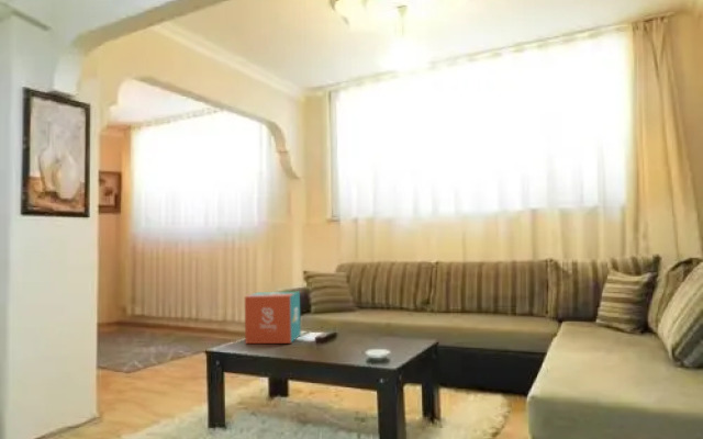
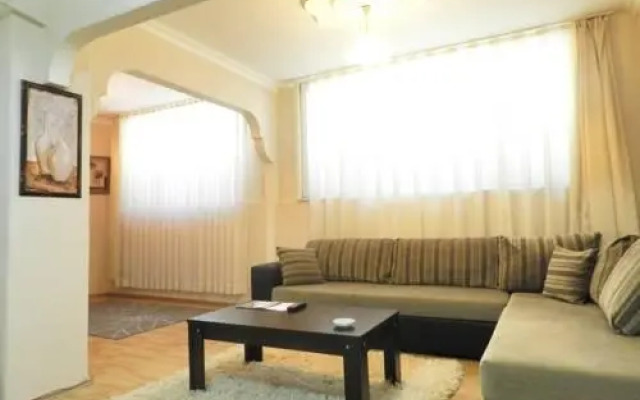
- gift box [244,291,302,345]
